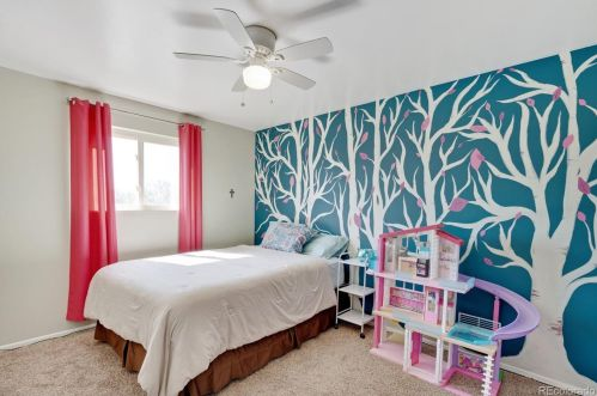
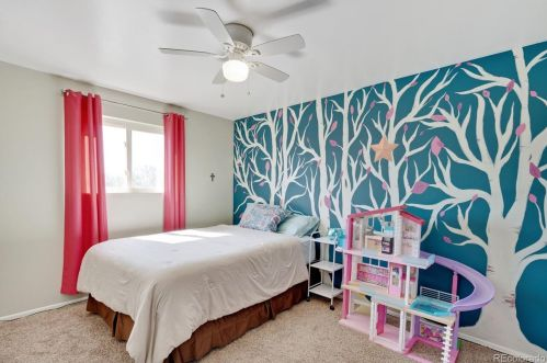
+ decorative star [368,134,400,163]
